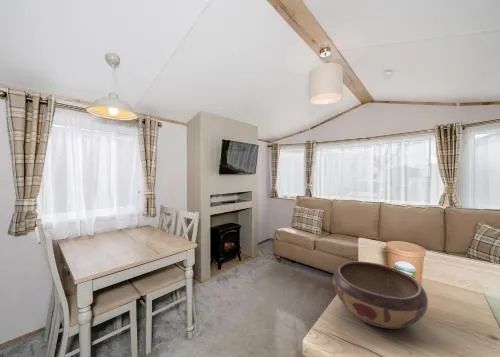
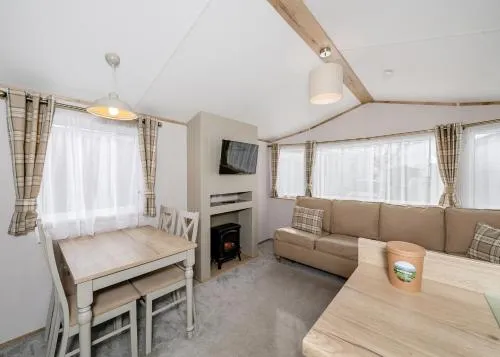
- decorative bowl [332,260,429,330]
